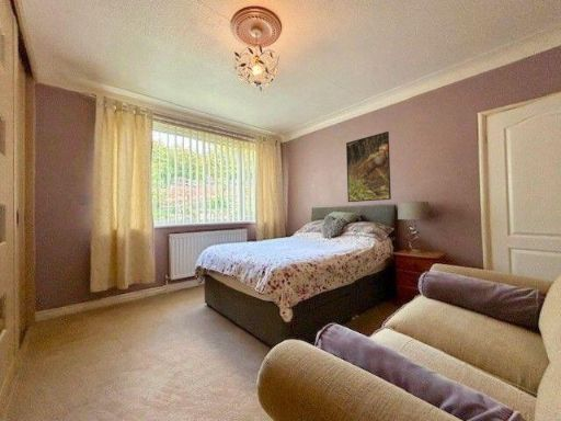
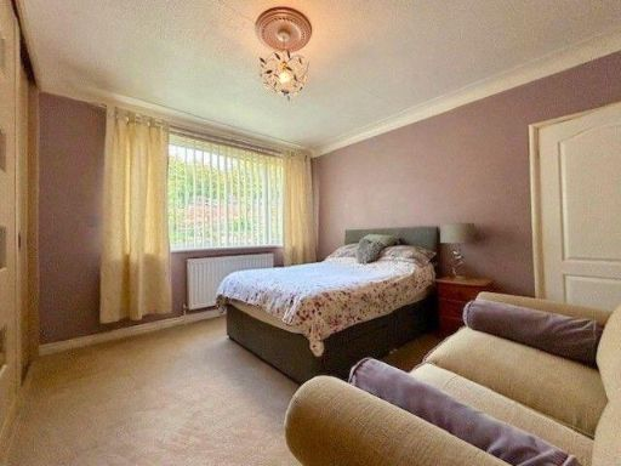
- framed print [345,130,392,203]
